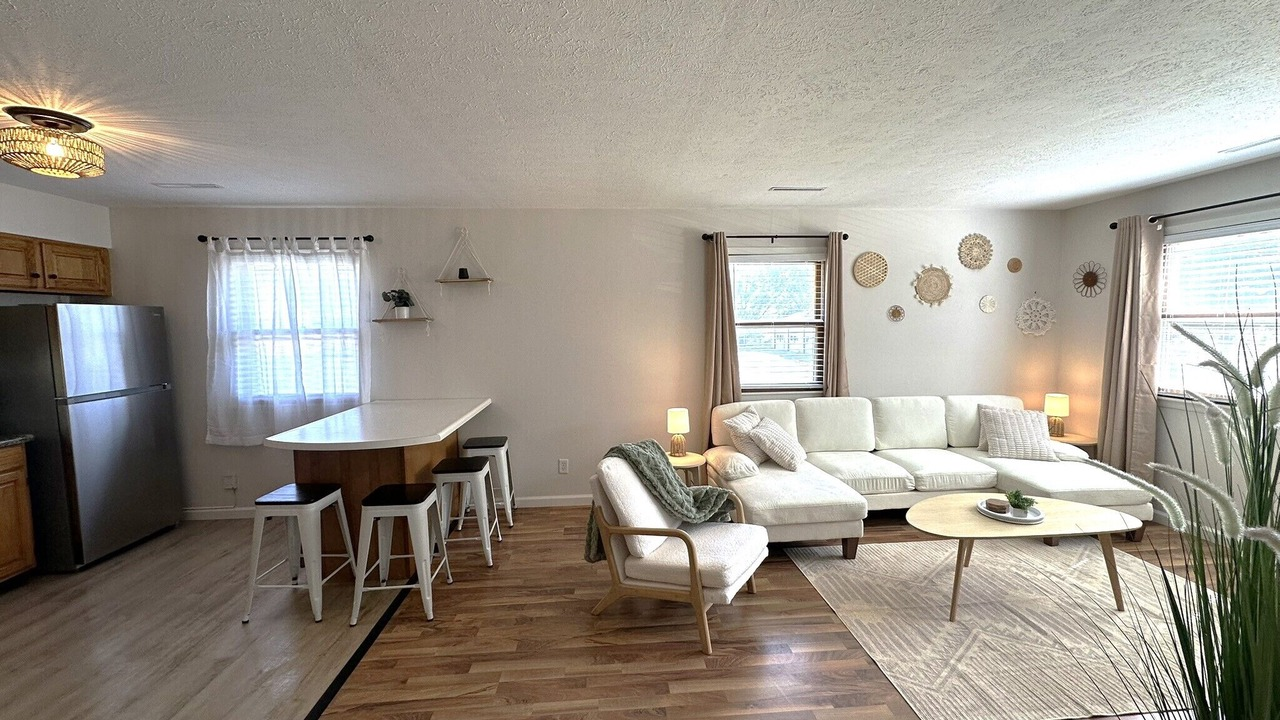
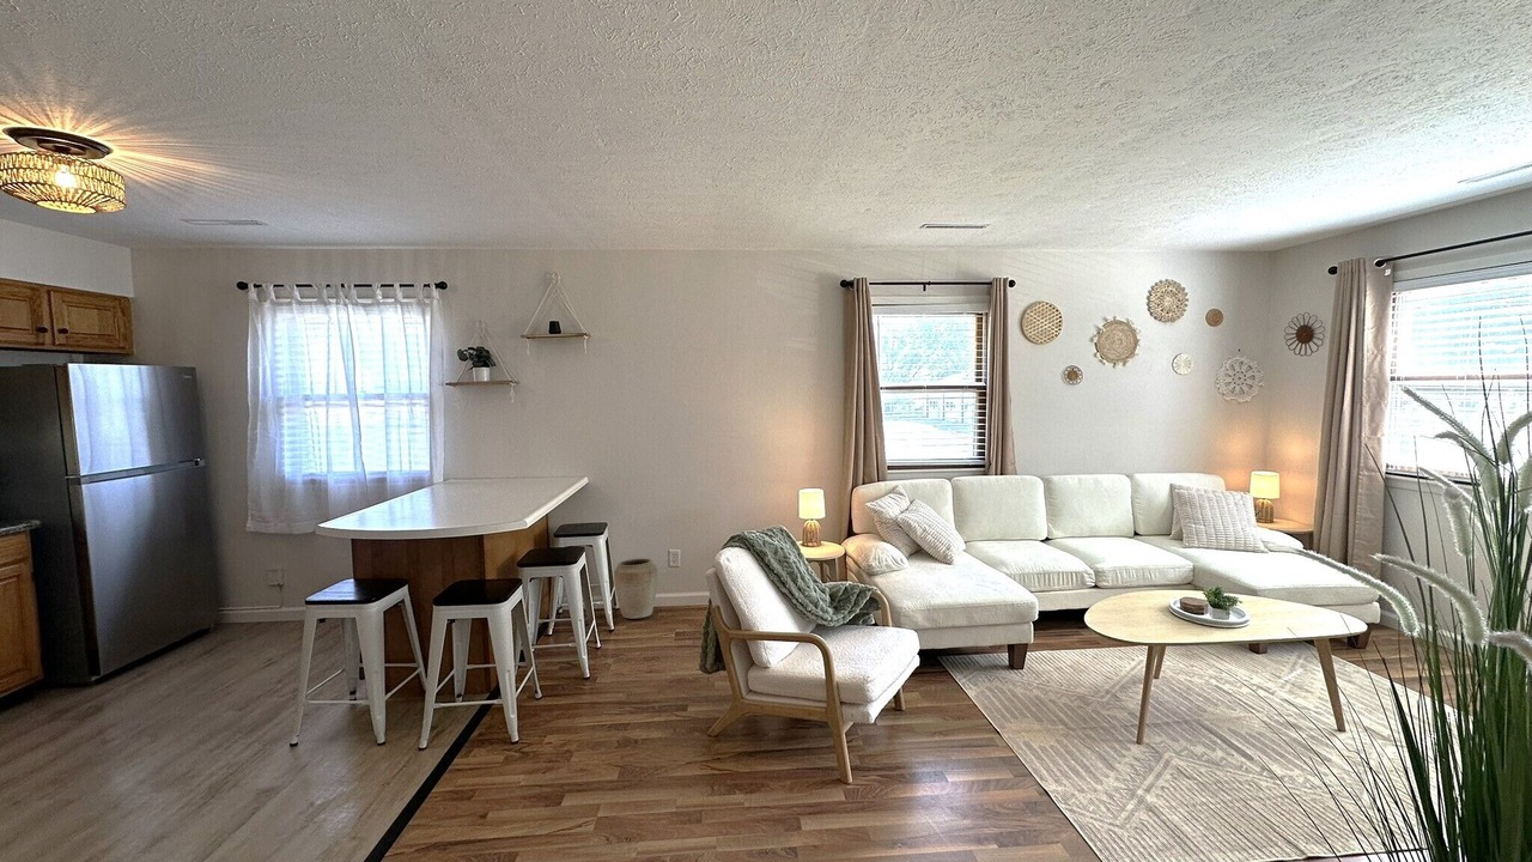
+ vase [613,557,658,620]
